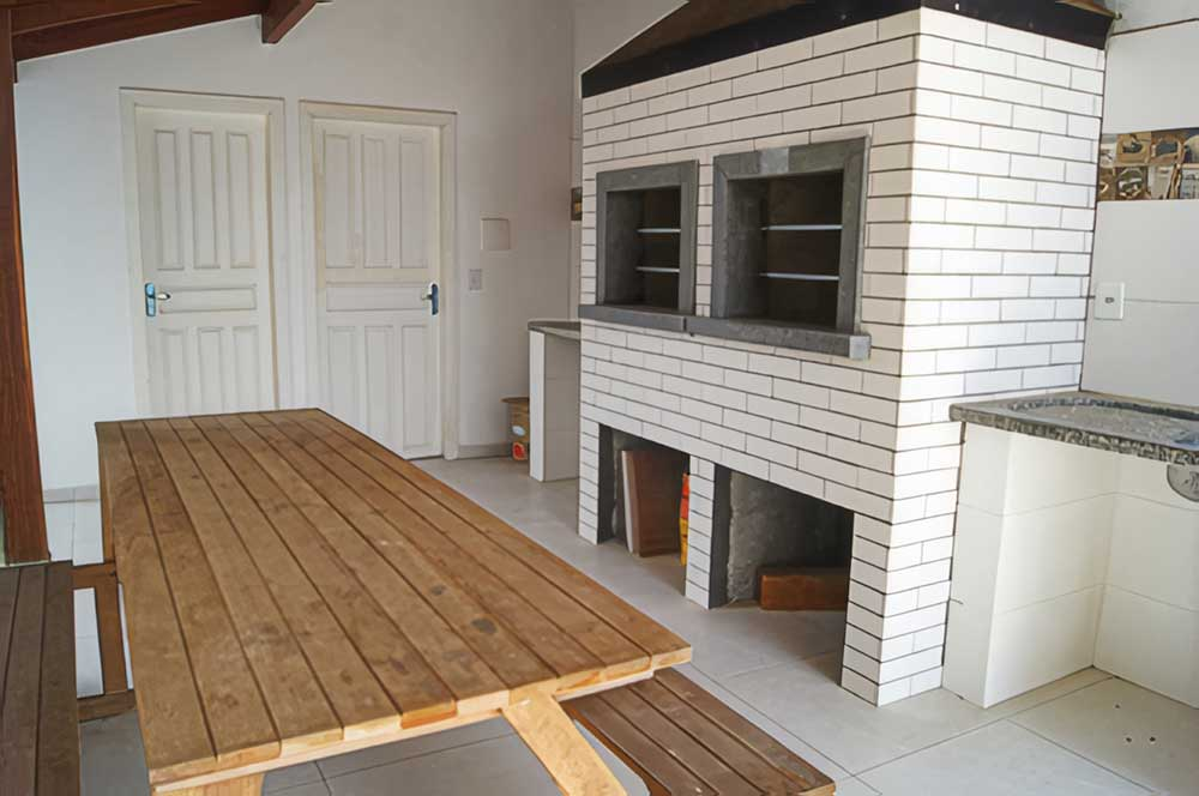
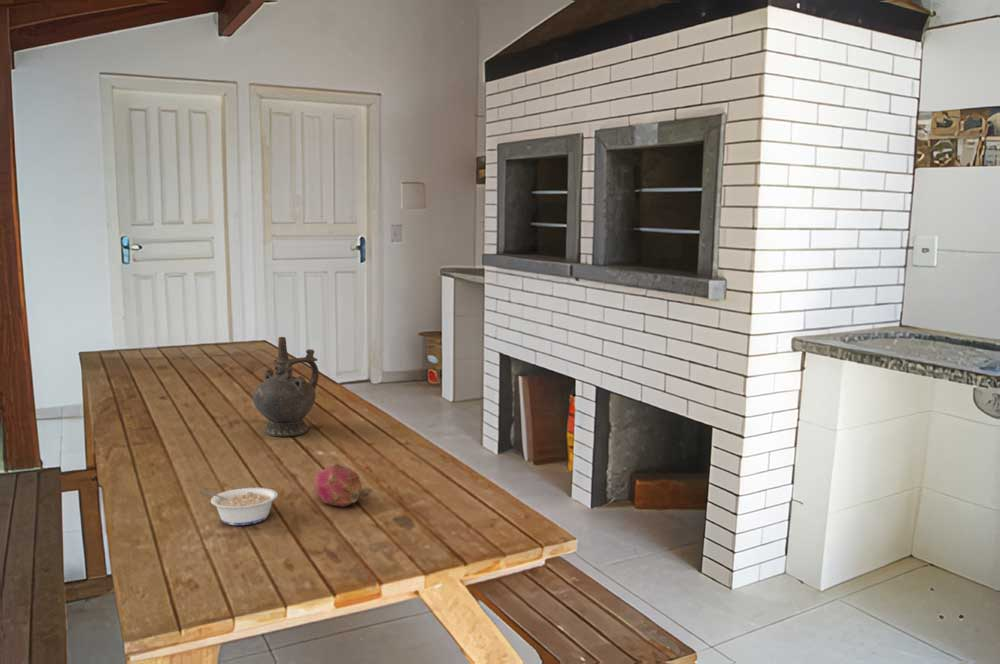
+ fruit [313,463,364,508]
+ ceremonial vessel [252,336,320,438]
+ legume [201,487,279,526]
